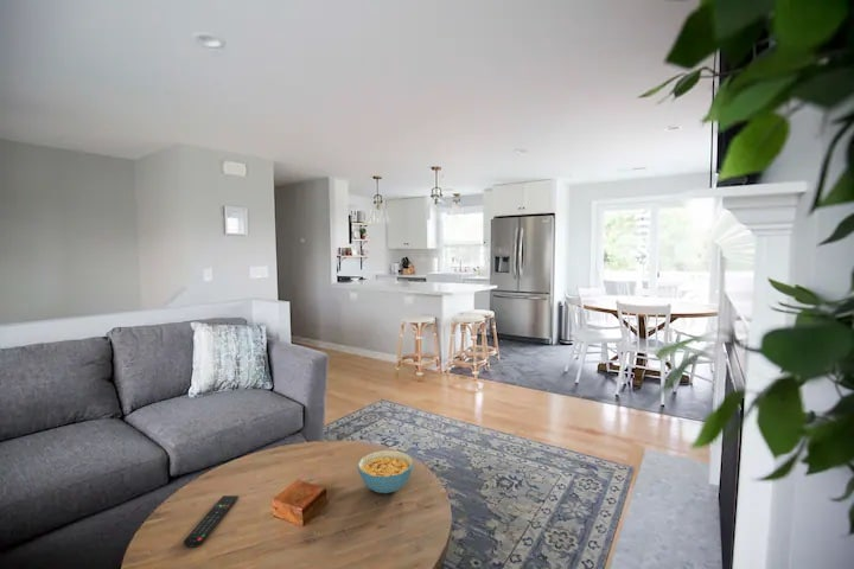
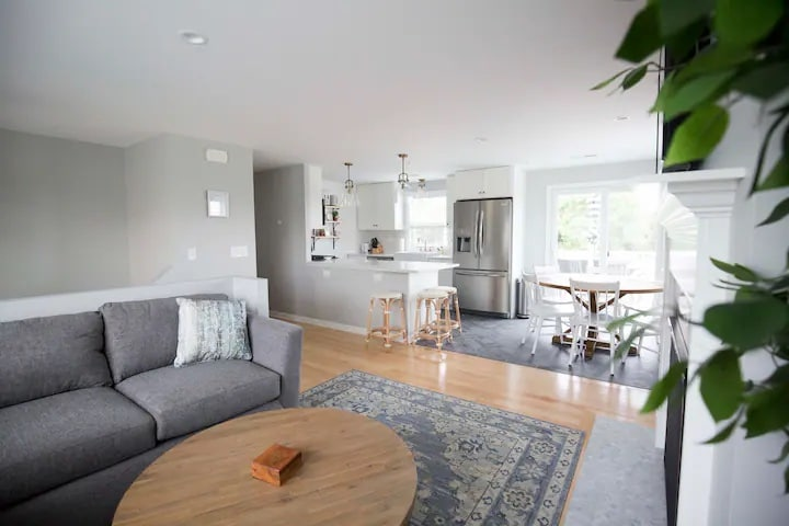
- remote control [181,494,240,549]
- cereal bowl [357,449,415,494]
